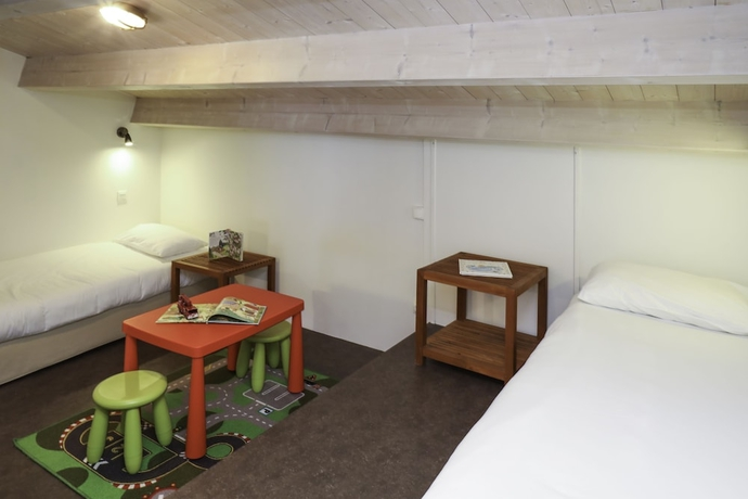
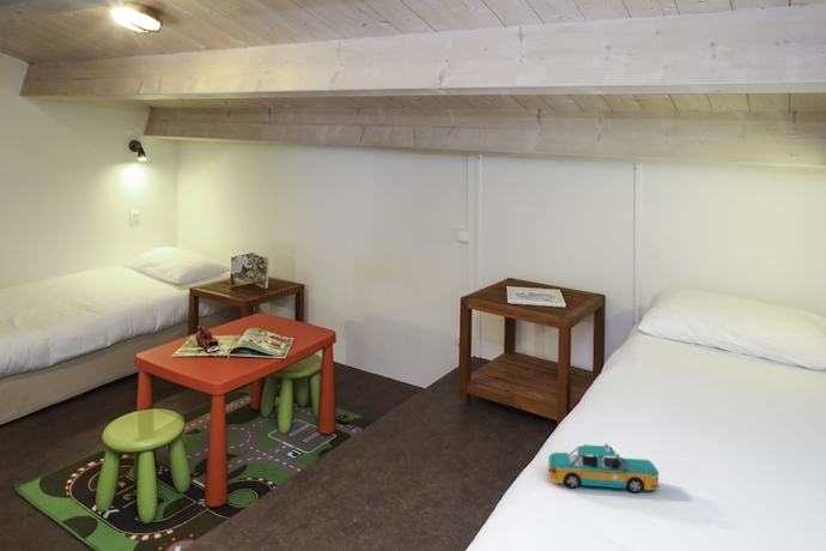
+ toy car [547,442,660,495]
